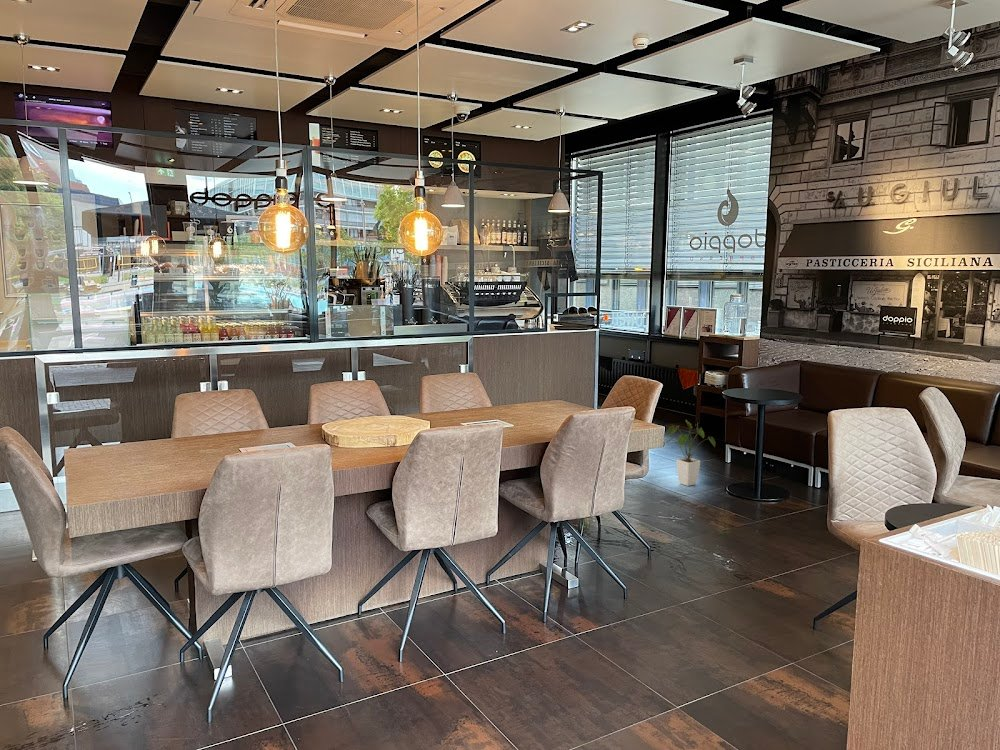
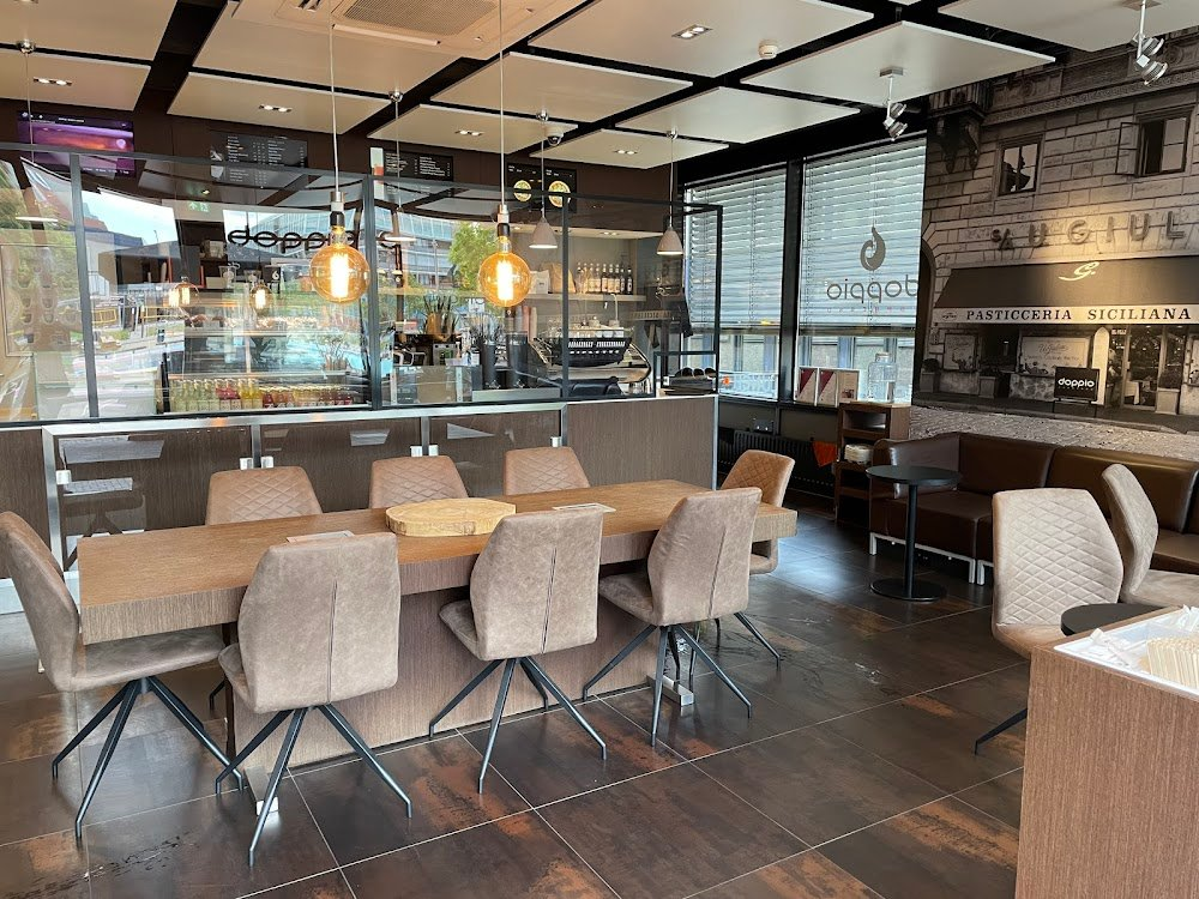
- house plant [663,419,717,487]
